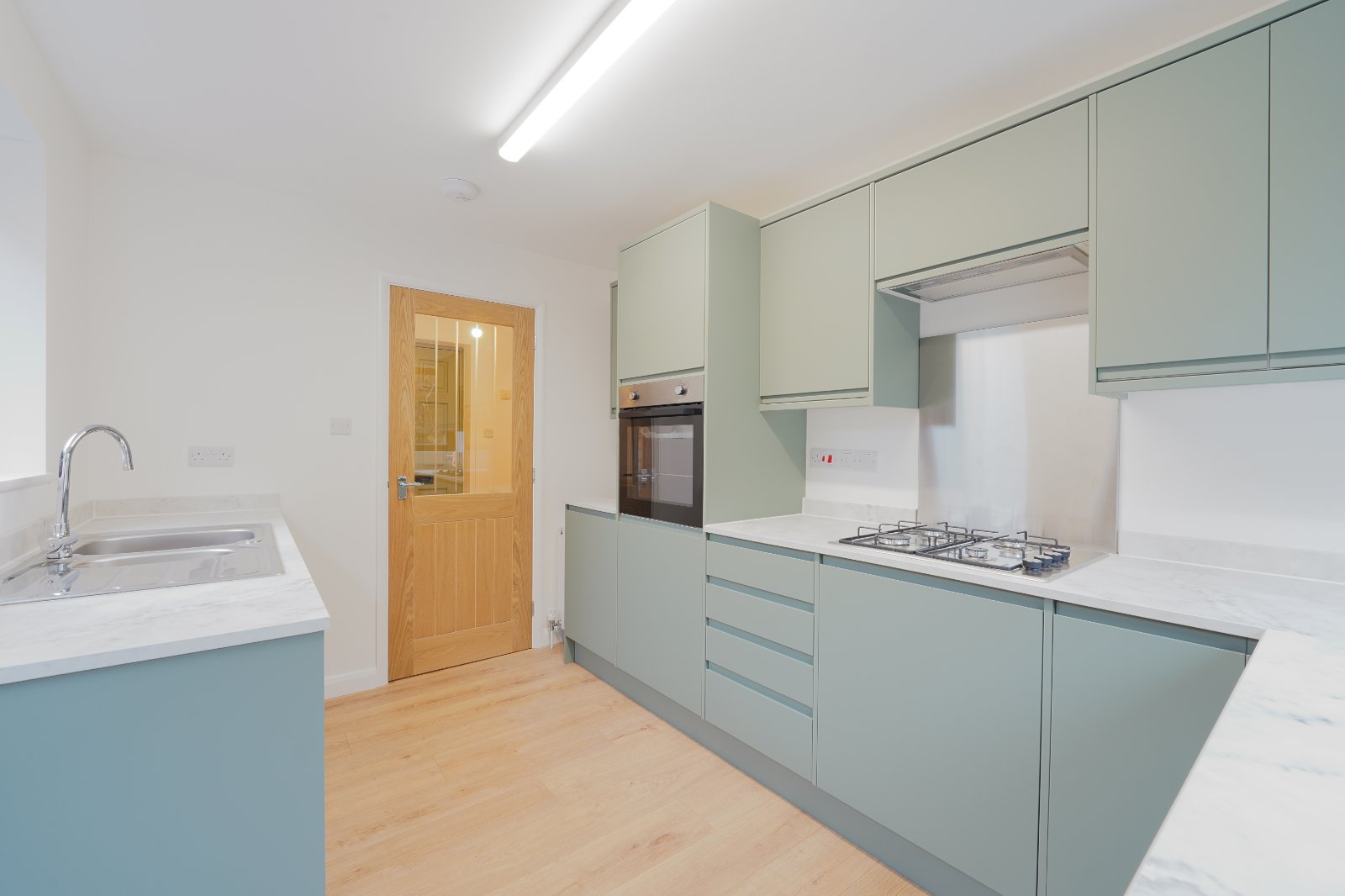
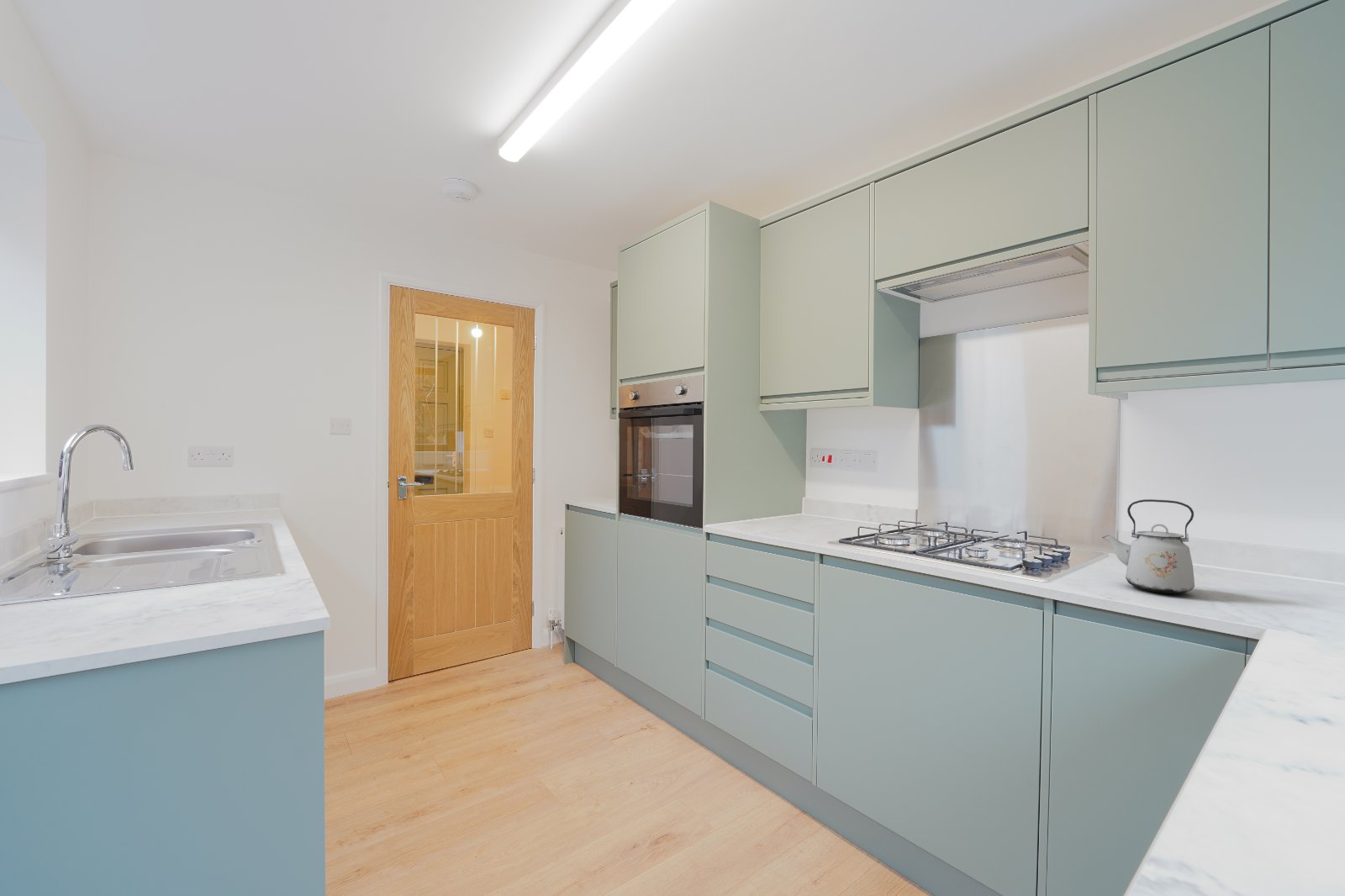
+ kettle [1101,498,1195,594]
